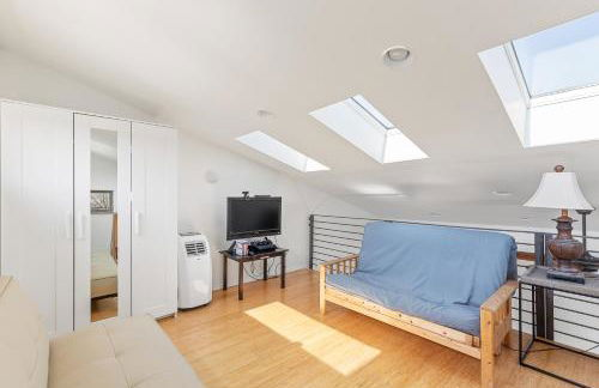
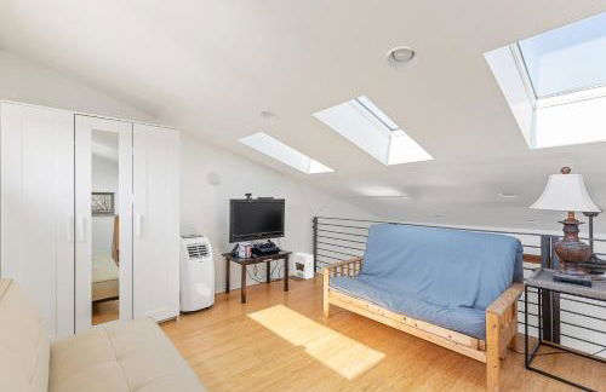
+ cardboard box [293,252,315,281]
